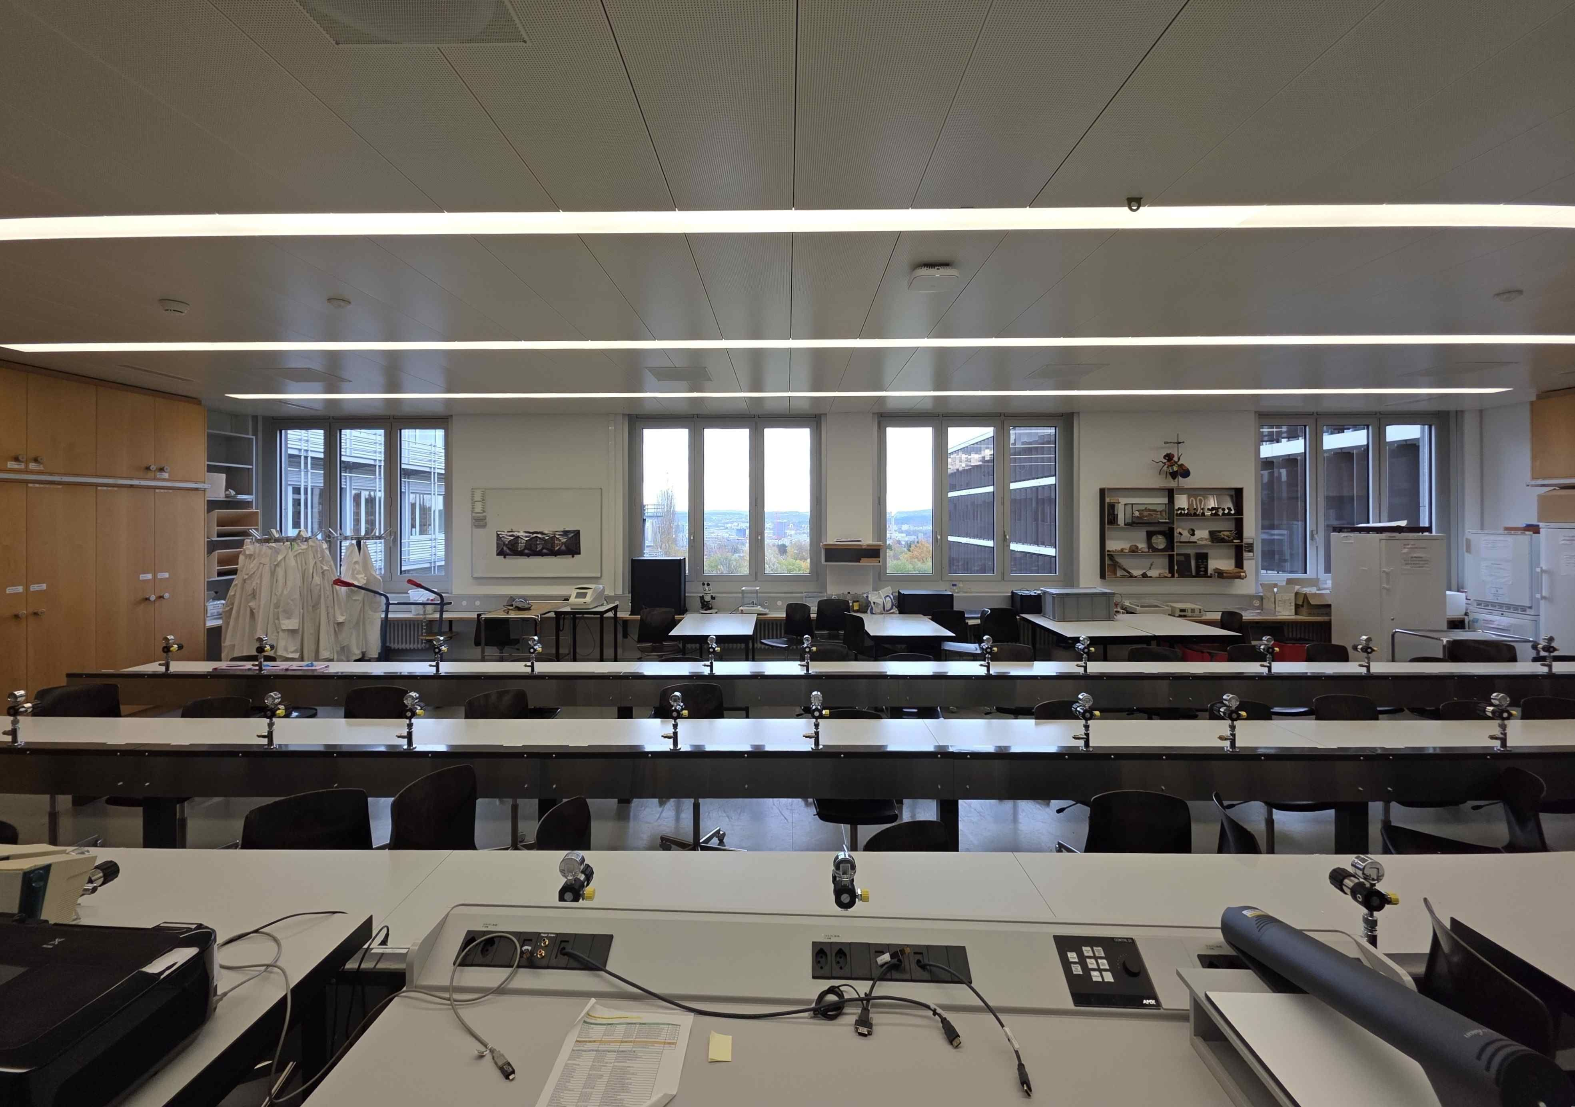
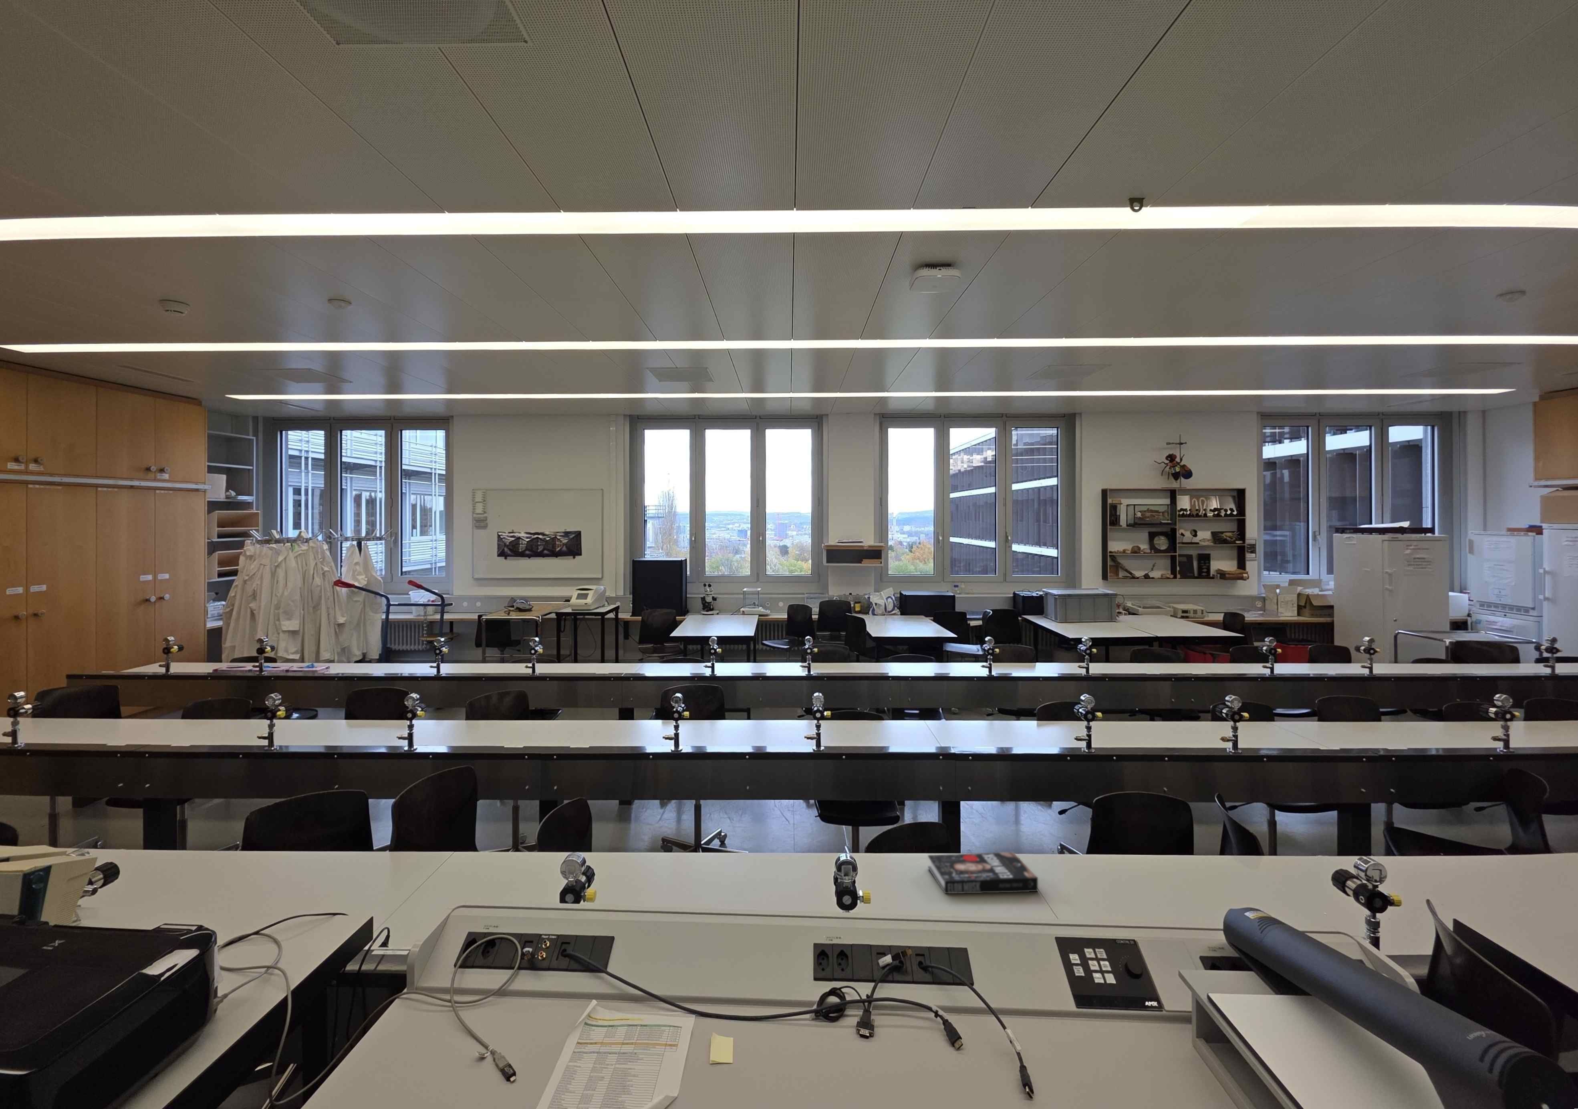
+ book [928,852,1038,894]
